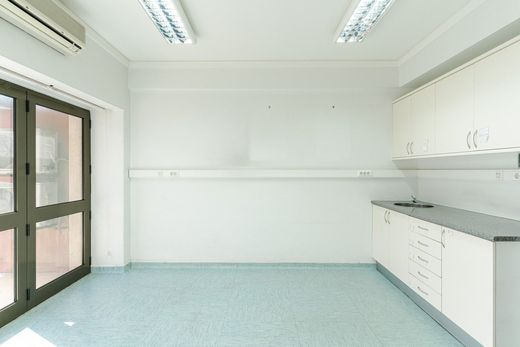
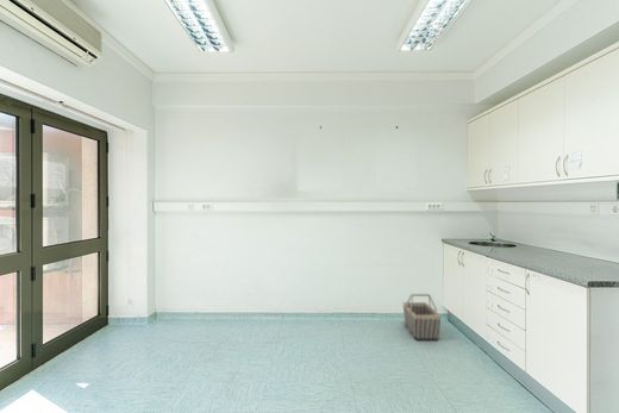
+ basket [401,293,443,342]
